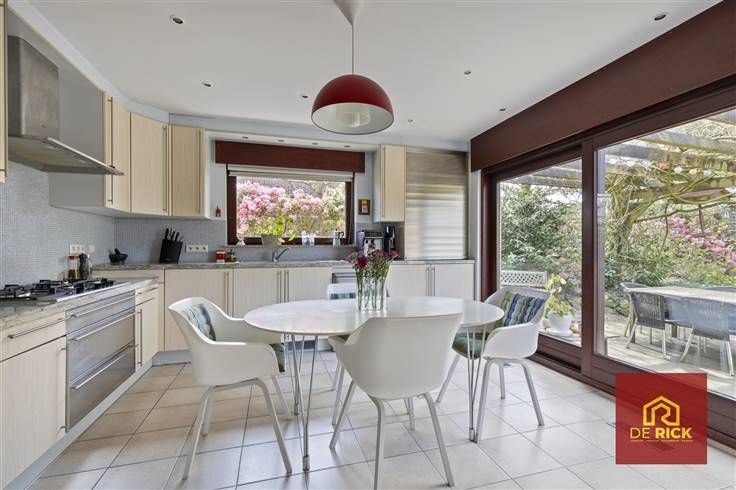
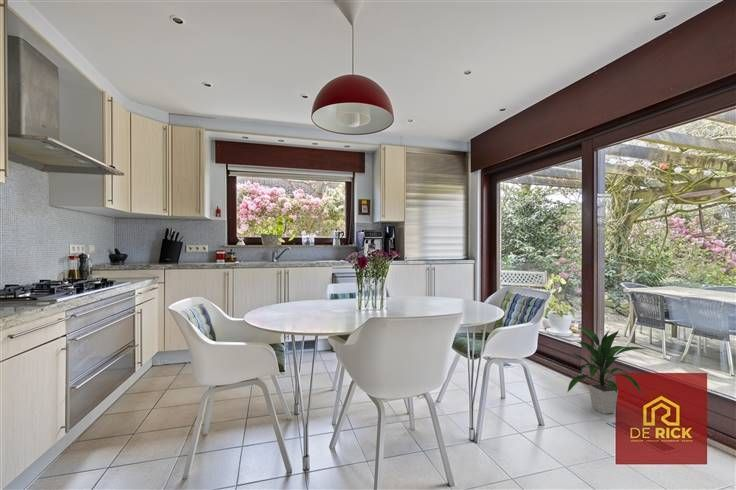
+ indoor plant [566,326,645,415]
